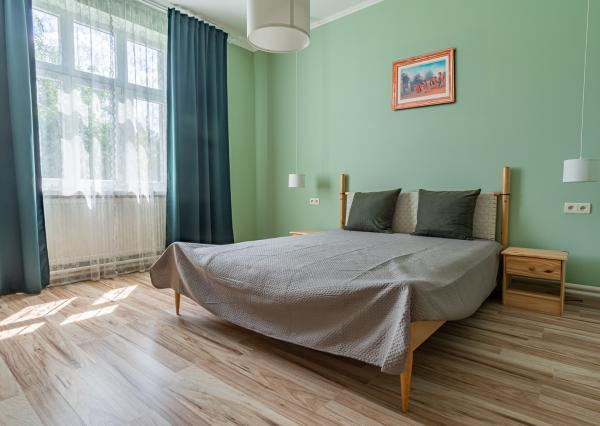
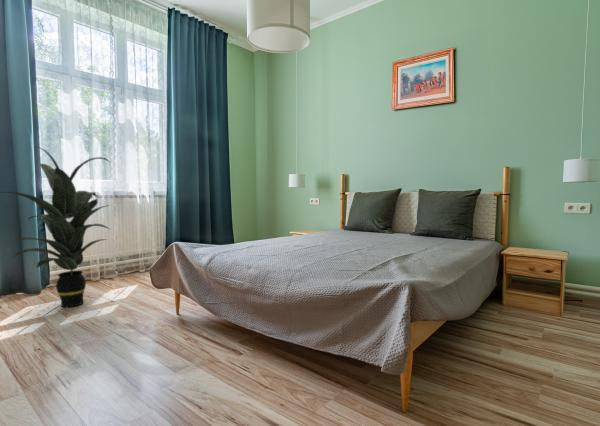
+ indoor plant [0,145,112,308]
